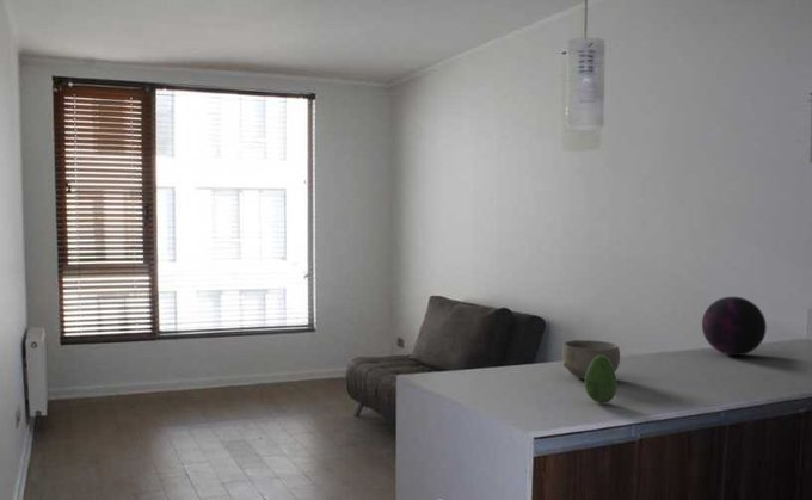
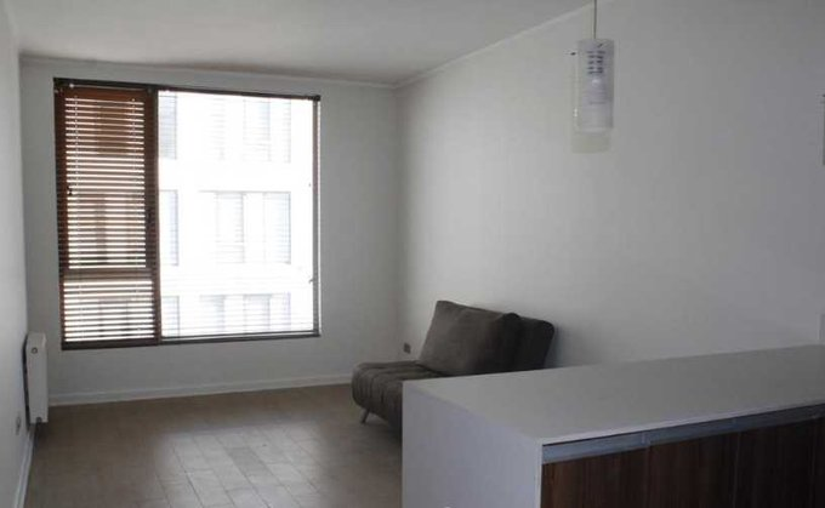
- bowl [561,339,621,381]
- fruit [584,356,619,405]
- decorative orb [701,296,768,357]
